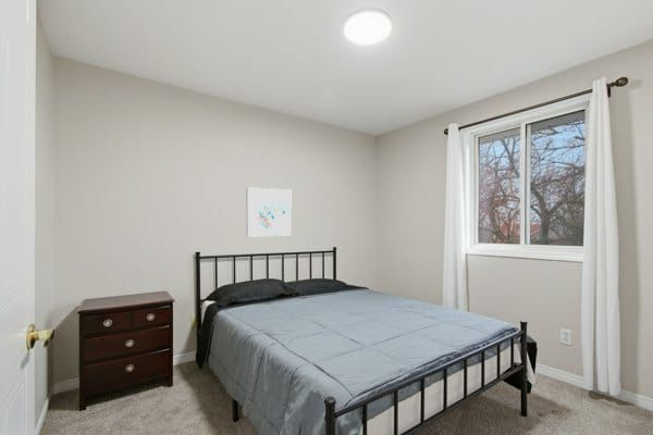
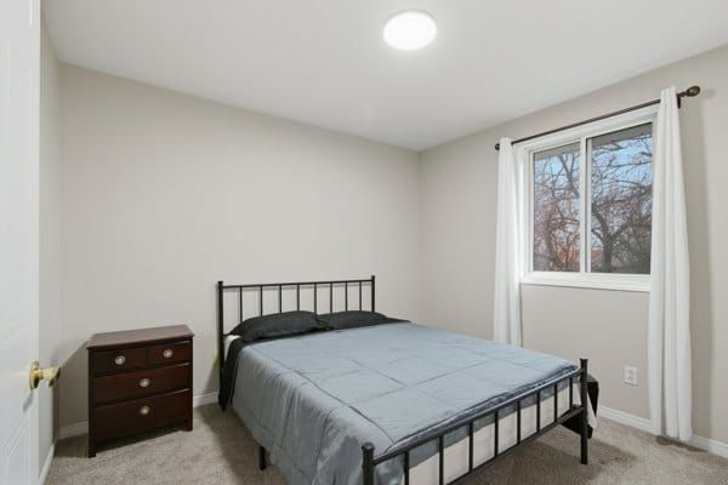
- wall art [246,186,293,238]
